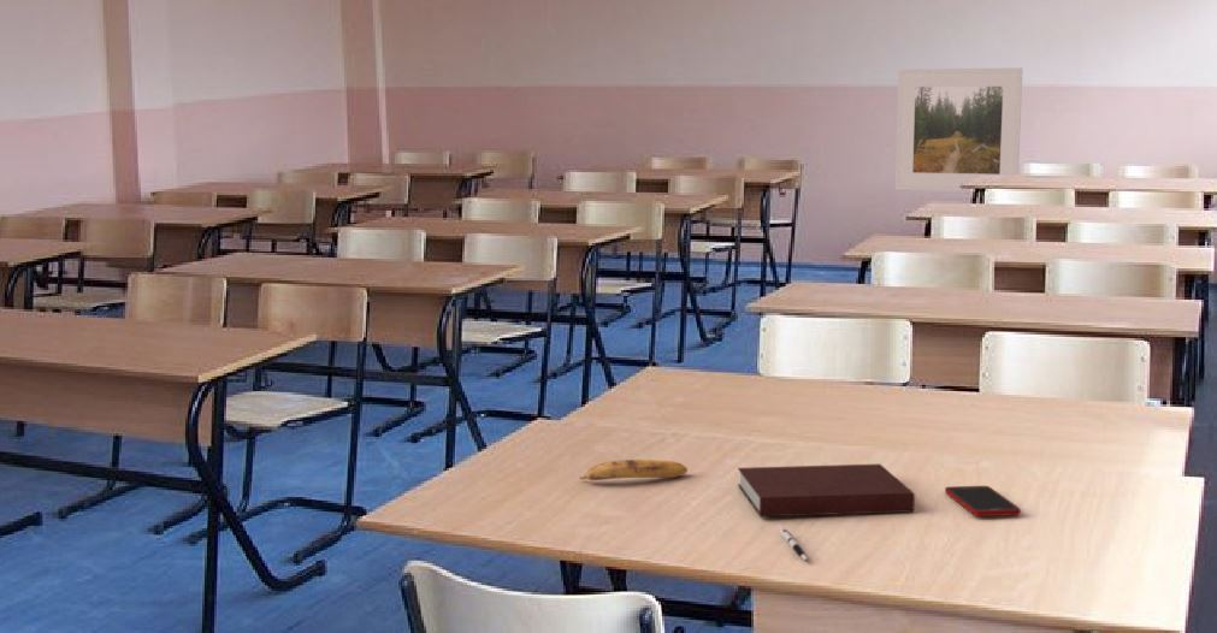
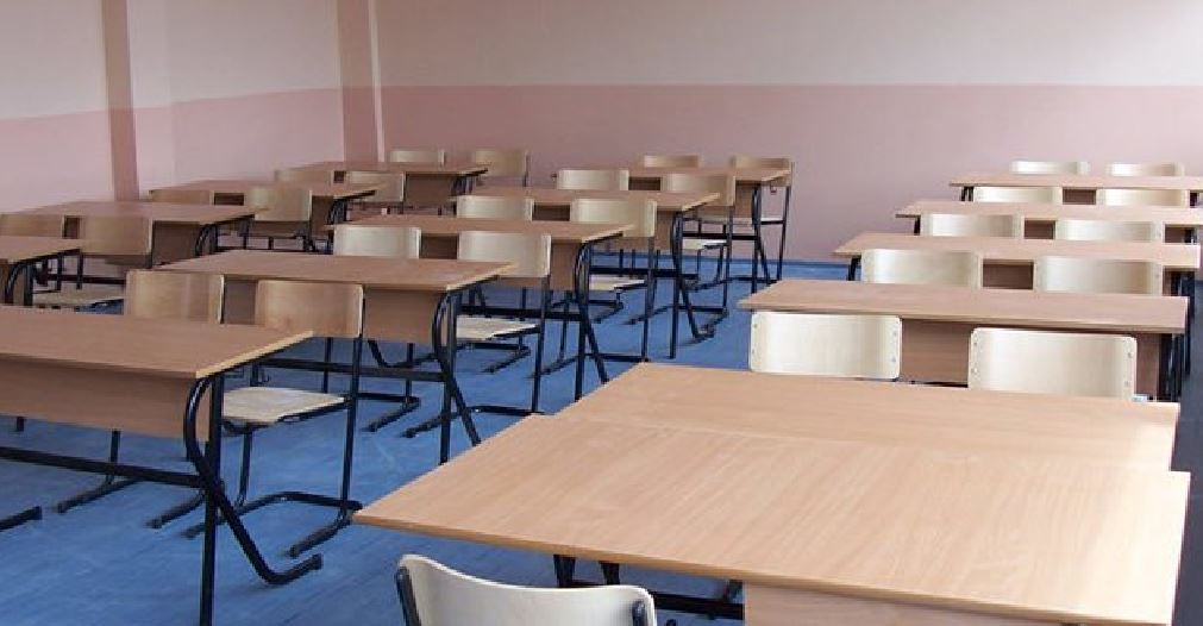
- notebook [737,463,916,517]
- cell phone [944,485,1022,517]
- pen [778,526,809,562]
- banana [579,459,689,481]
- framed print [894,67,1023,193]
